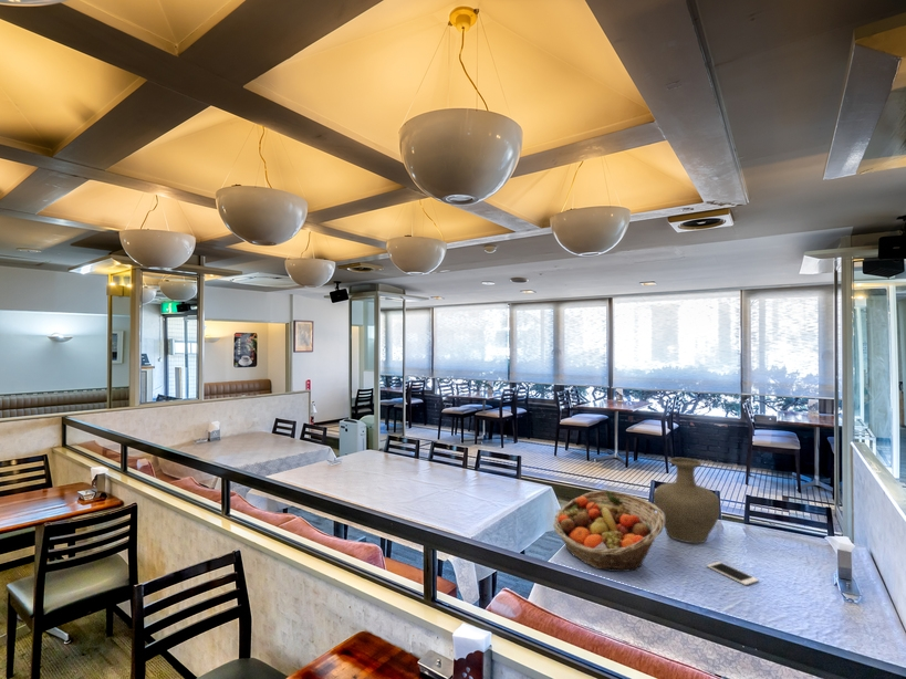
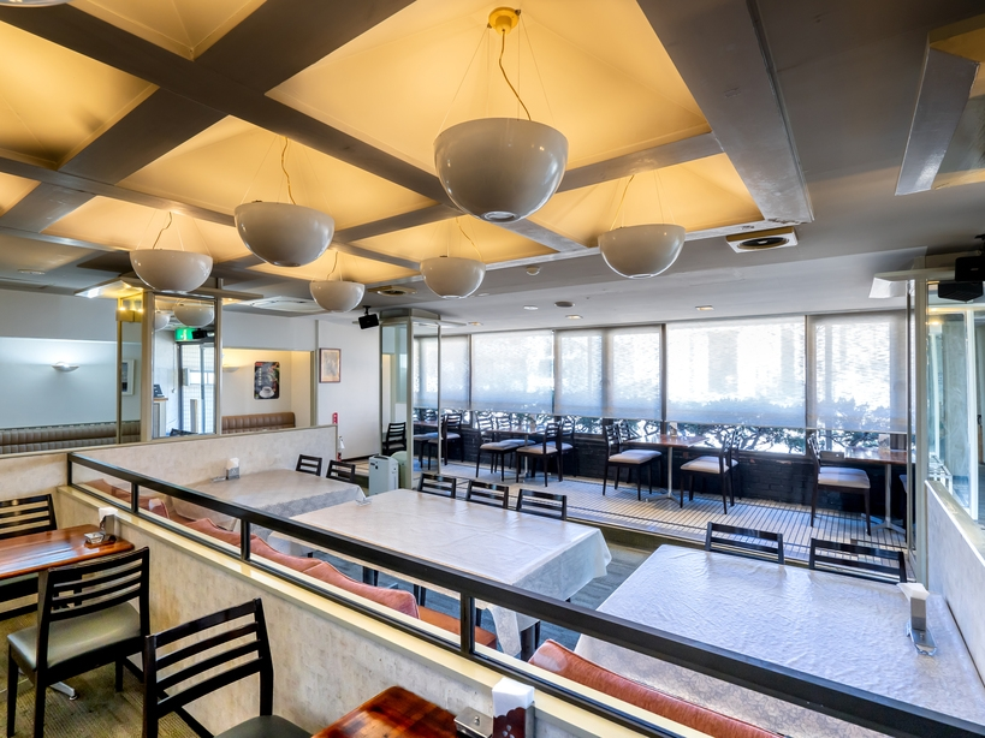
- vase [653,457,720,544]
- cell phone [706,561,760,586]
- fruit basket [552,489,665,573]
